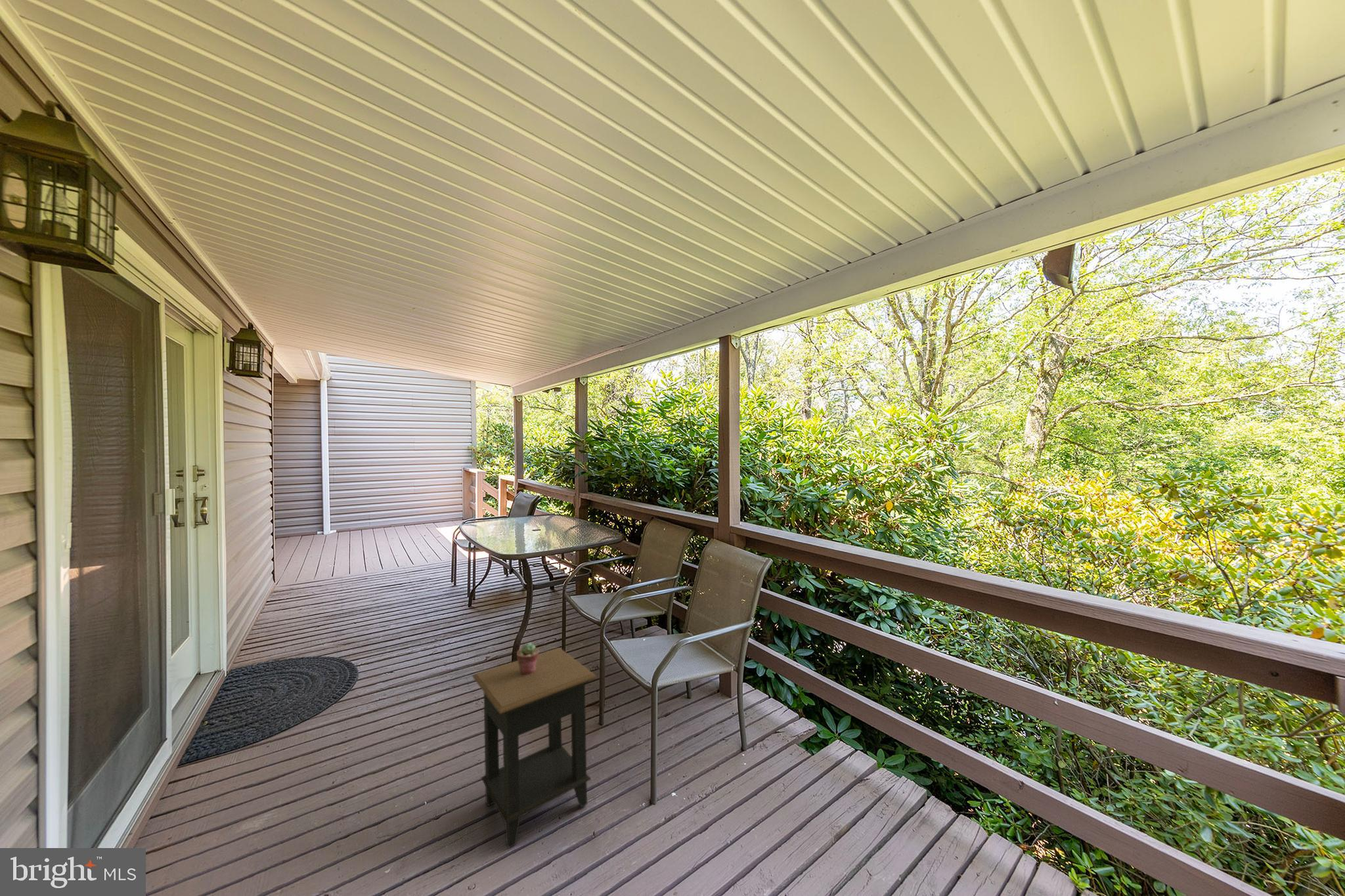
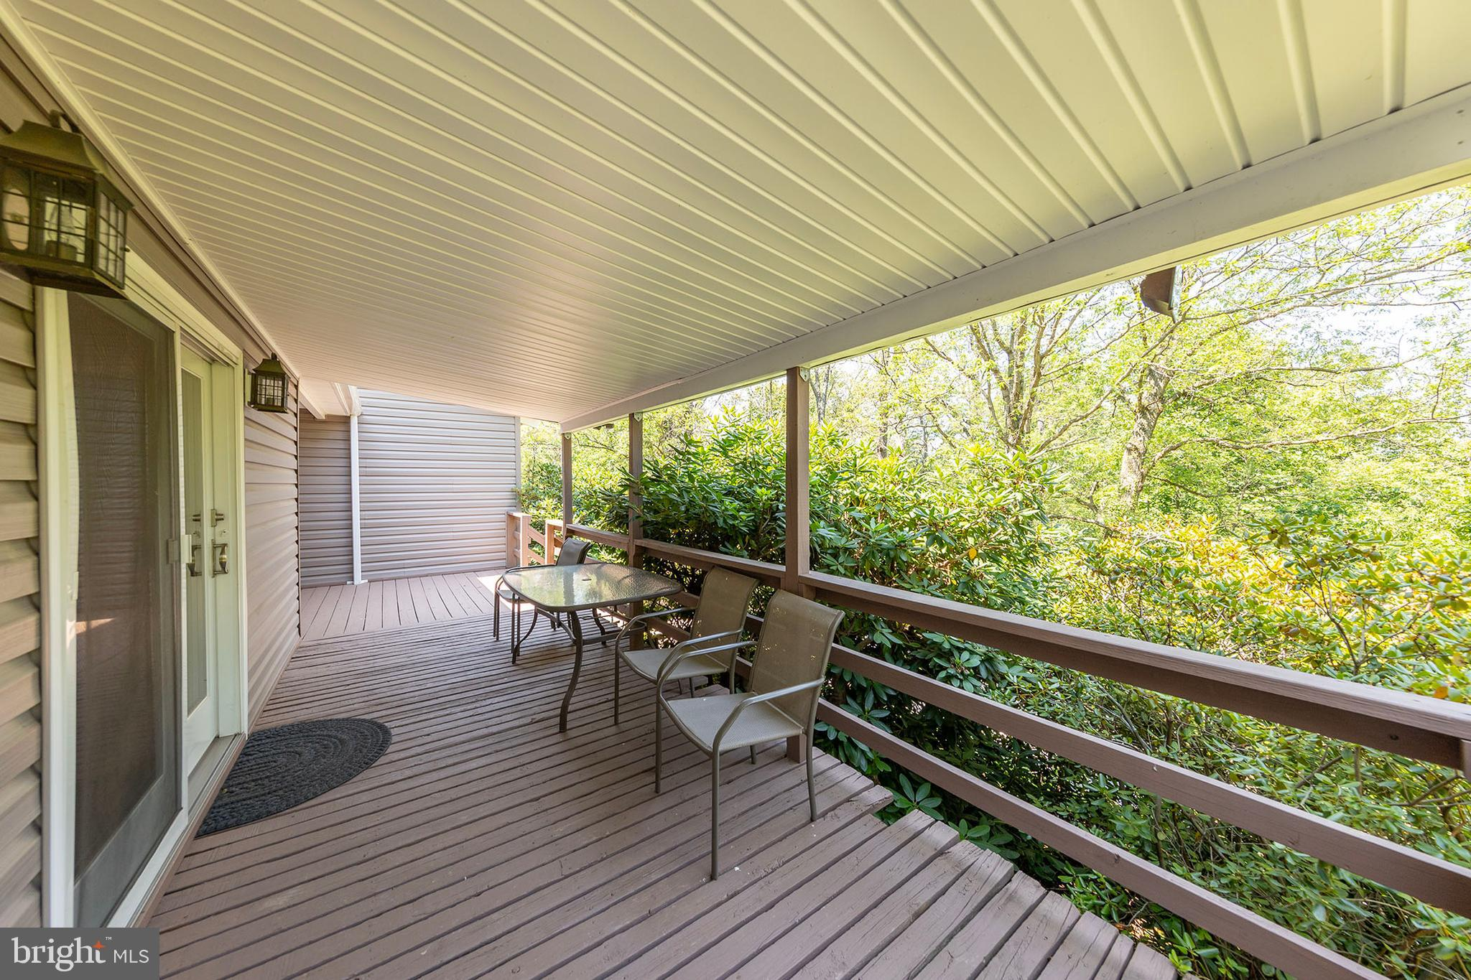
- side table [472,647,597,849]
- potted succulent [516,642,539,675]
